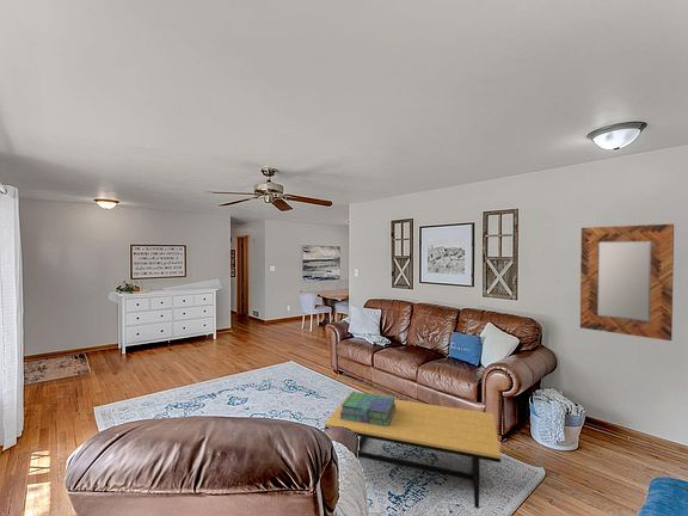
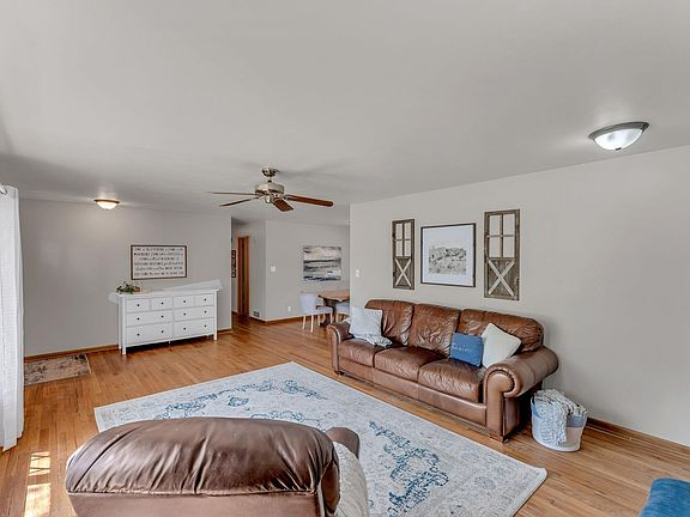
- coffee table [324,392,502,509]
- stack of books [340,391,395,426]
- home mirror [579,223,675,342]
